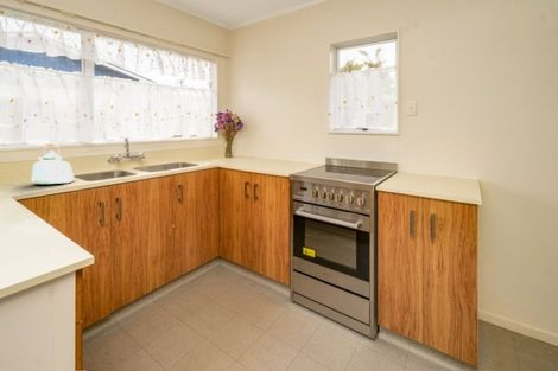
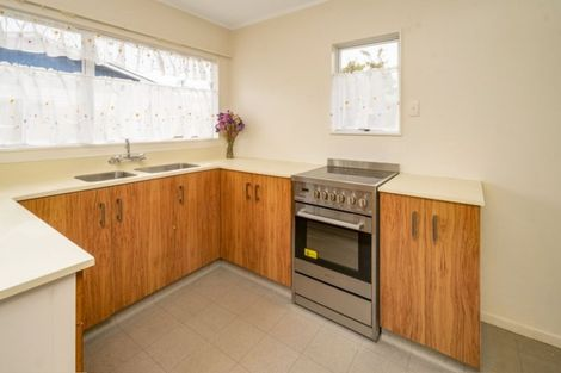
- kettle [30,142,75,185]
